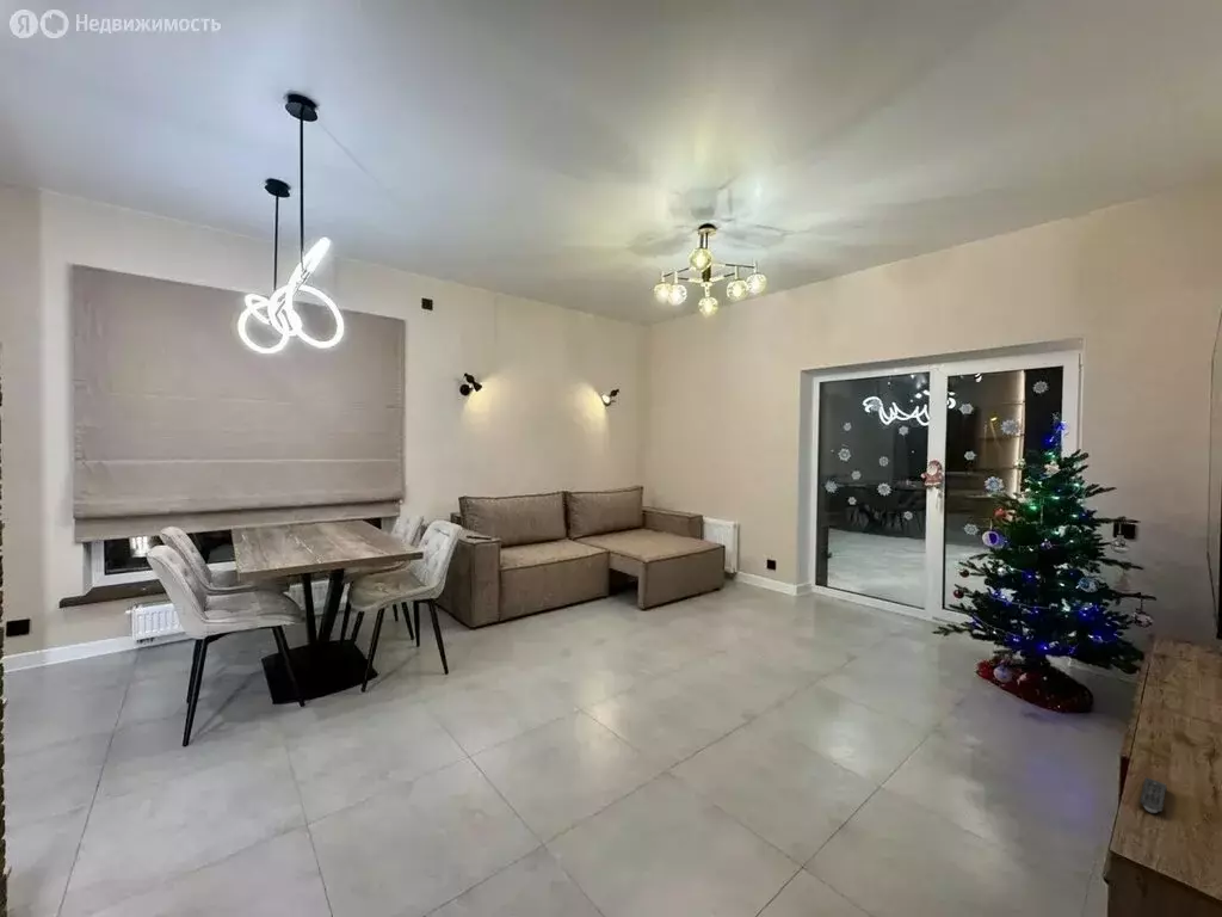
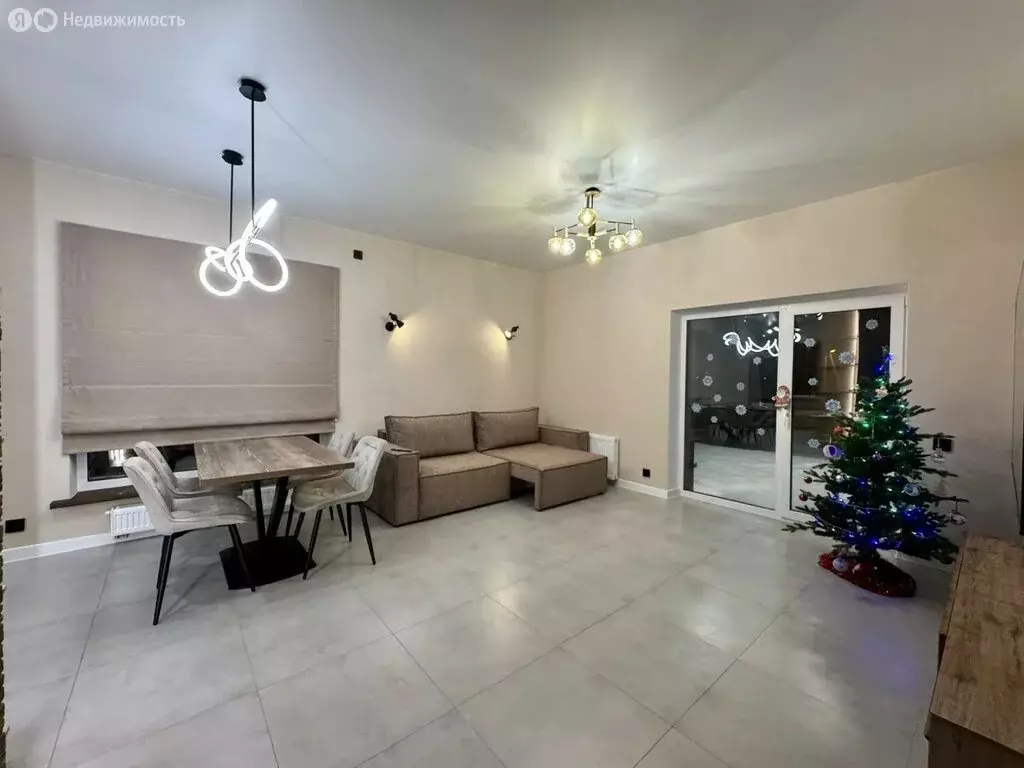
- remote control [1138,776,1168,814]
